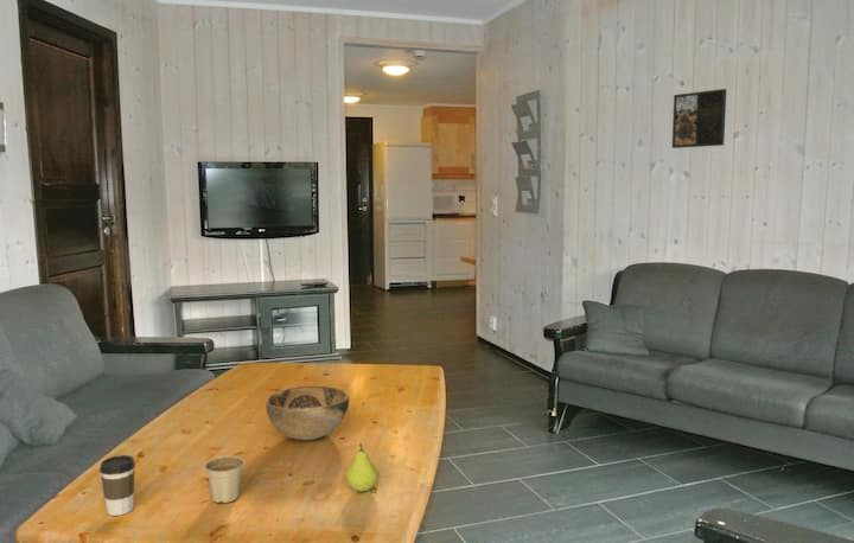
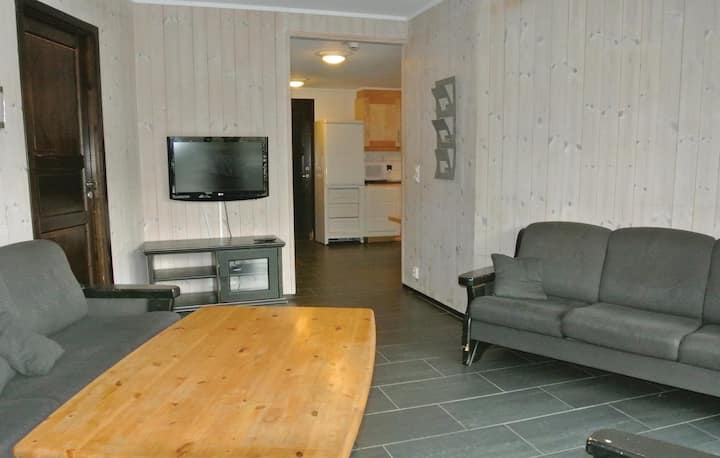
- coffee cup [98,454,136,517]
- decorative bowl [265,385,350,441]
- flower pot [203,455,246,504]
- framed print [671,88,727,149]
- fruit [344,442,380,492]
